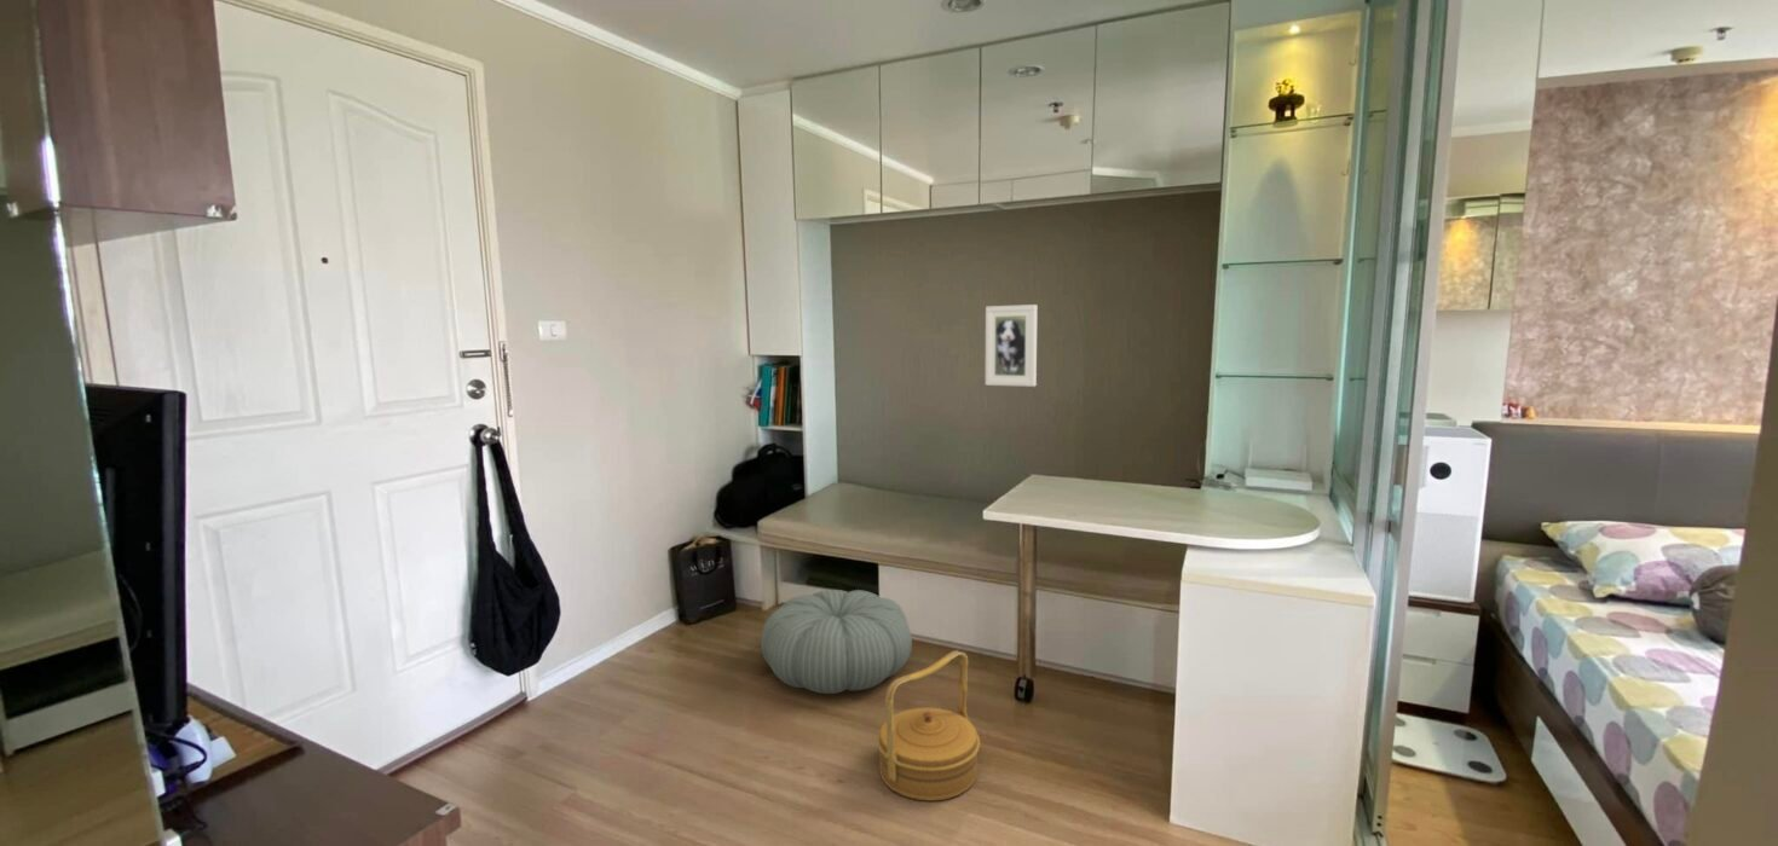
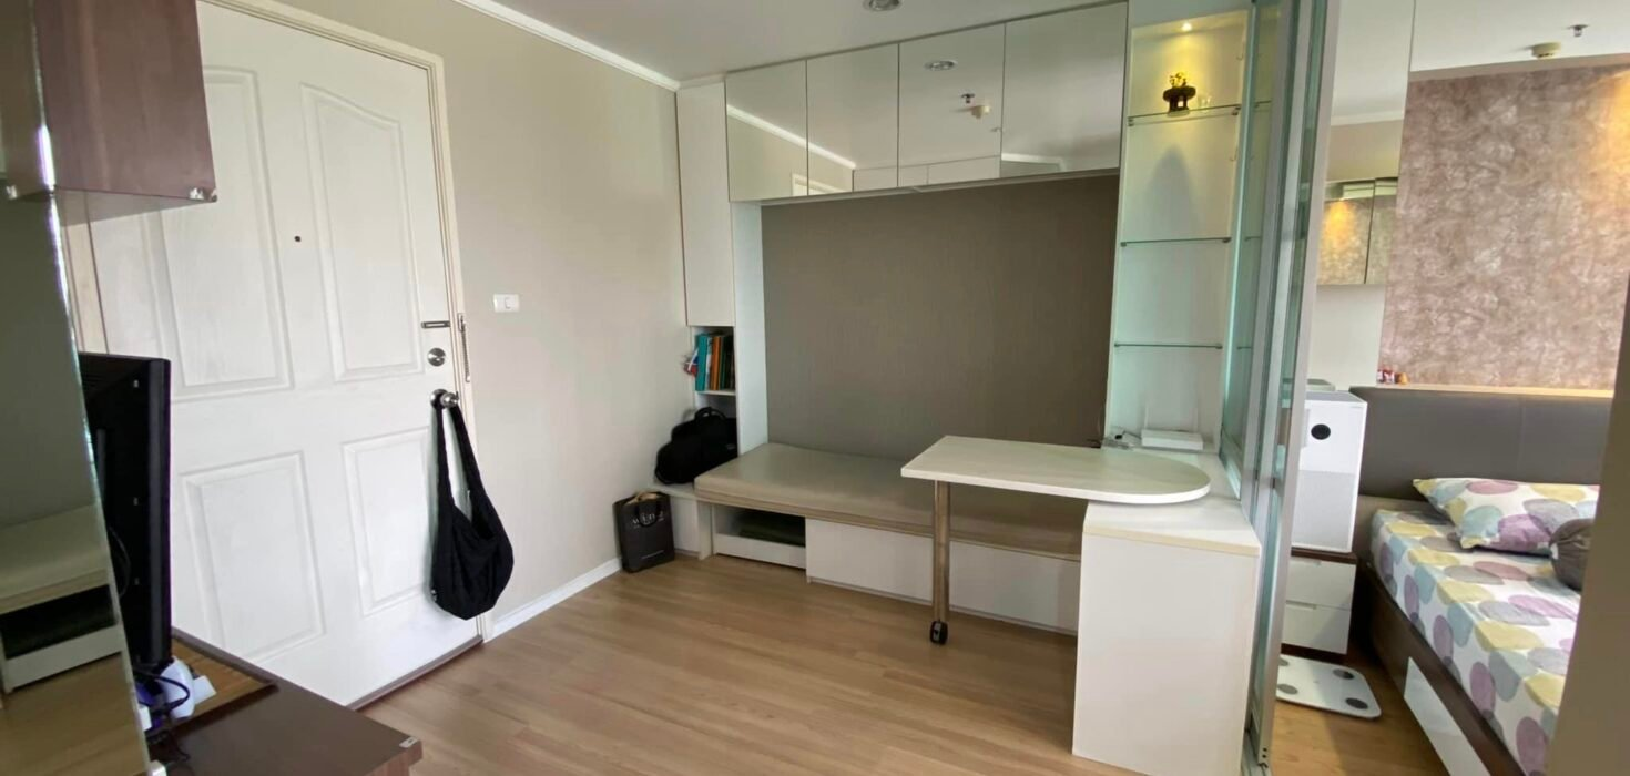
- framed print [985,303,1038,388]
- basket [876,649,981,802]
- pouf [760,589,913,695]
